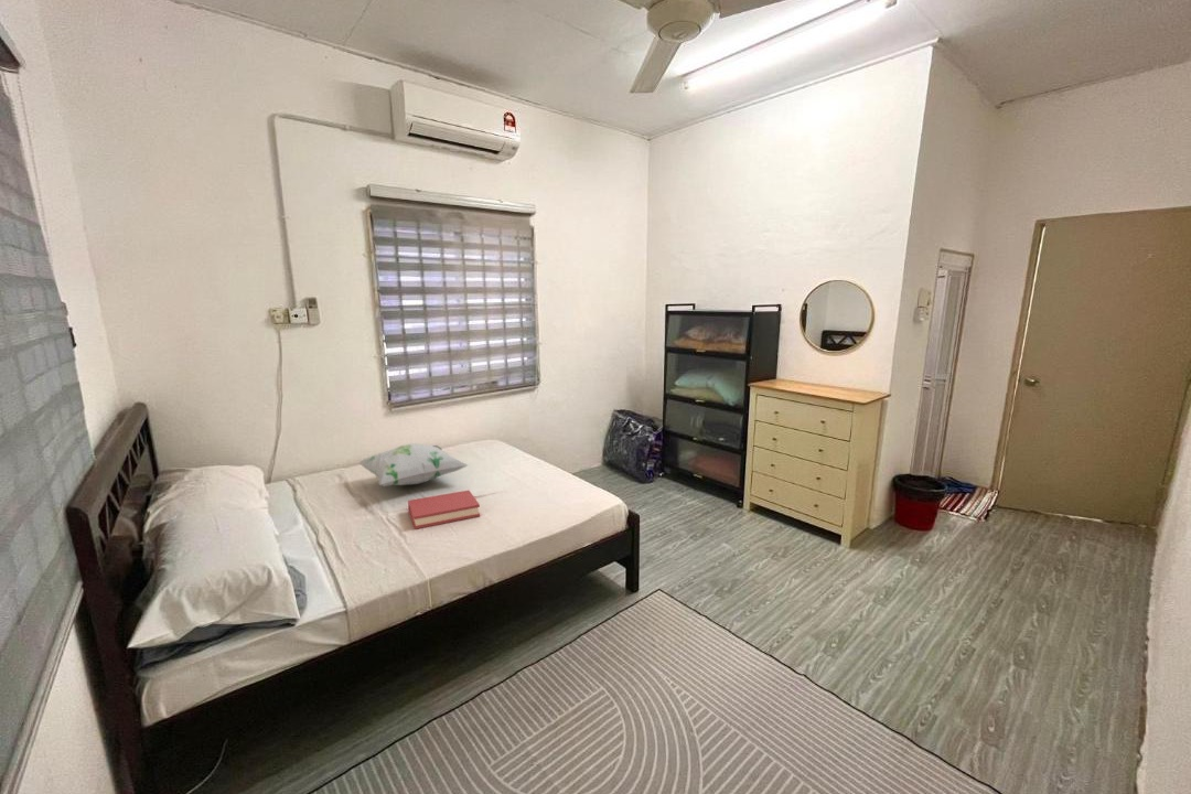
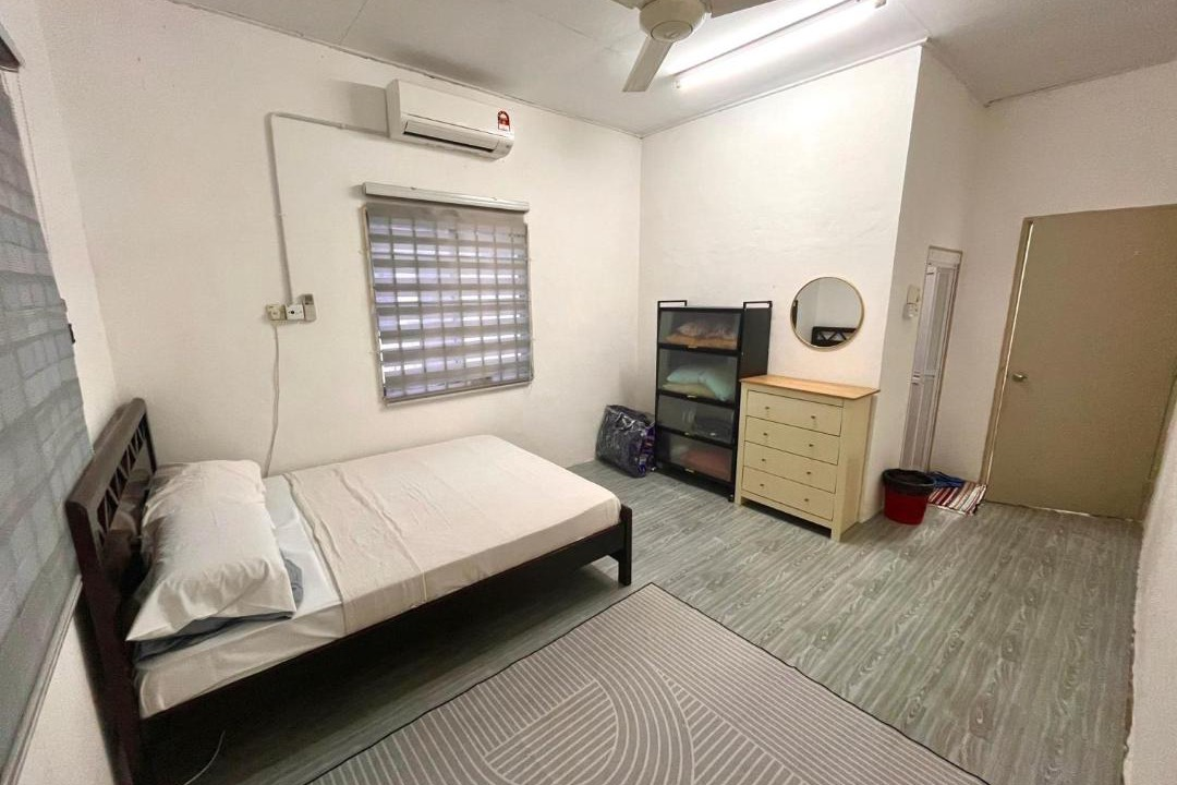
- hardback book [407,490,481,530]
- decorative pillow [357,442,469,487]
